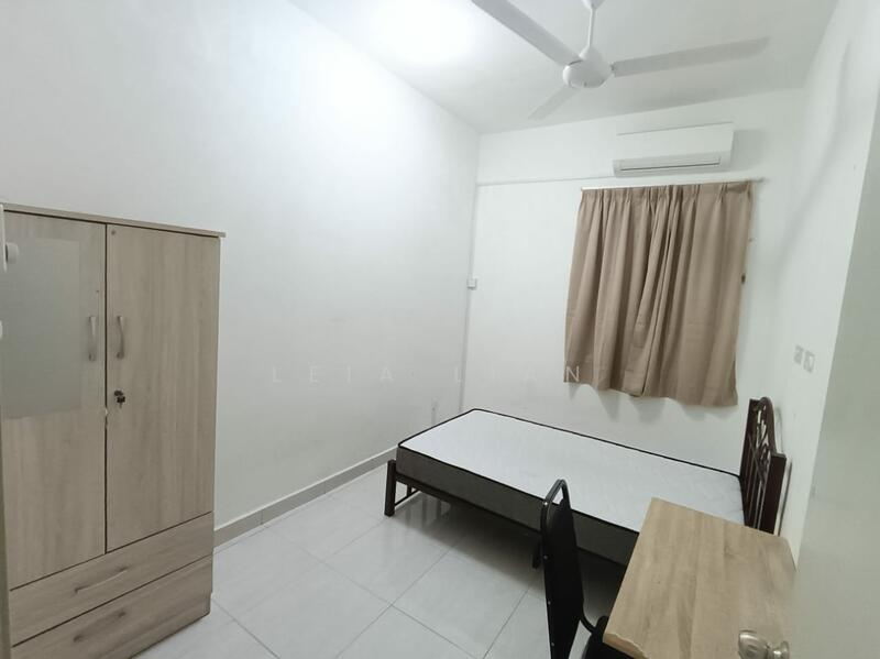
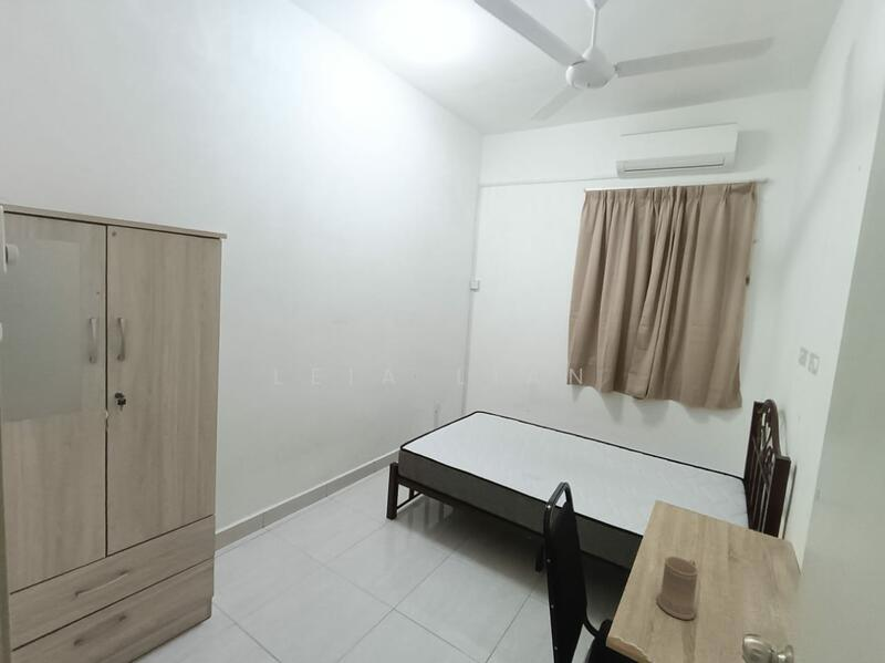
+ mug [655,556,699,621]
